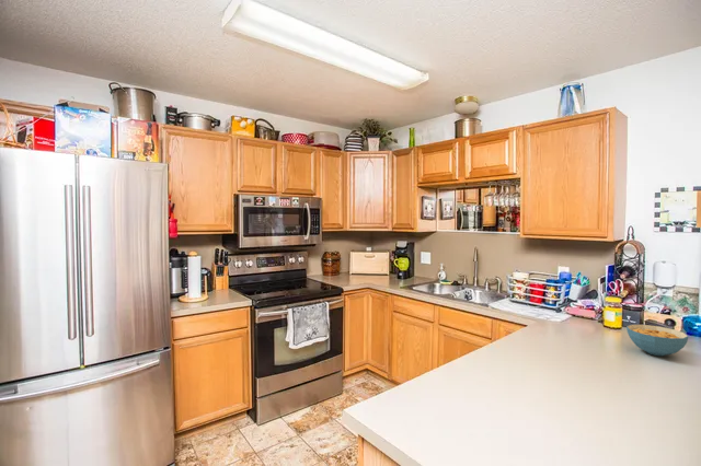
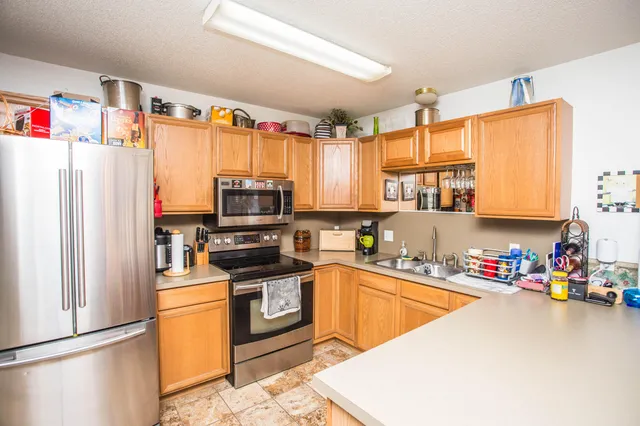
- cereal bowl [625,324,689,357]
